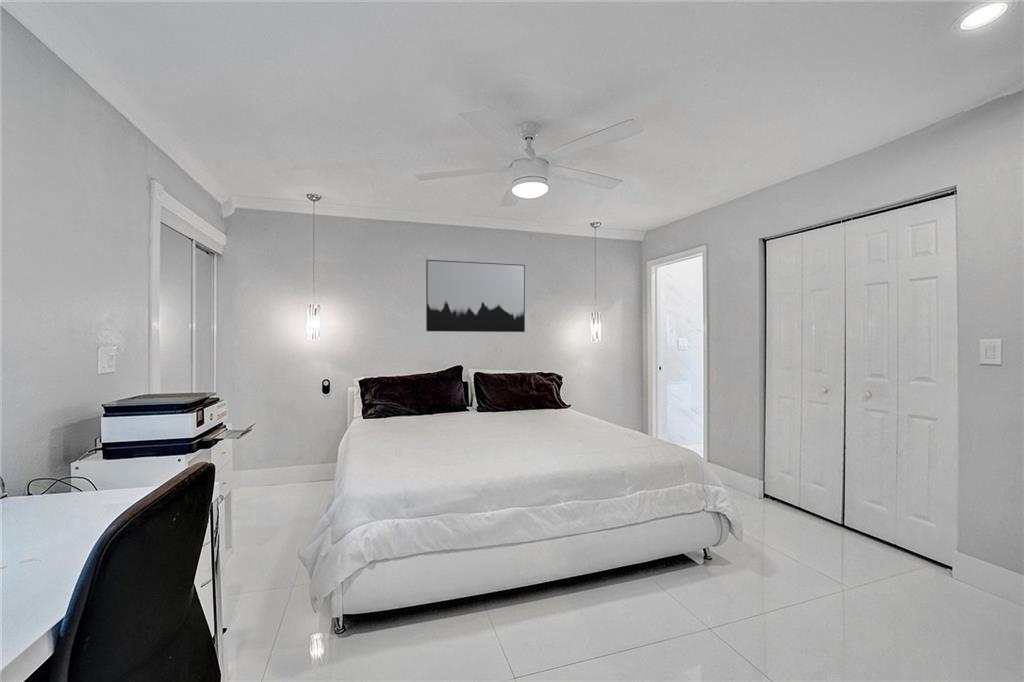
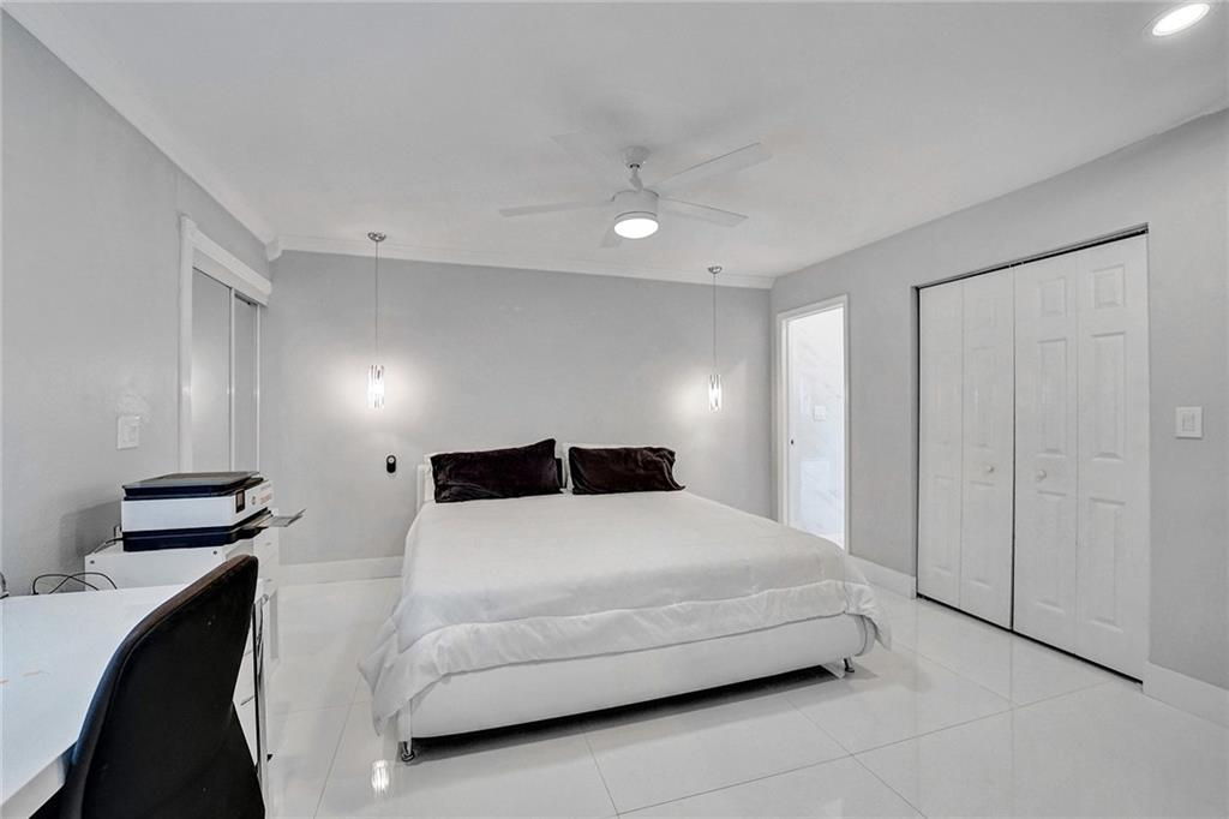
- wall art [425,259,526,333]
